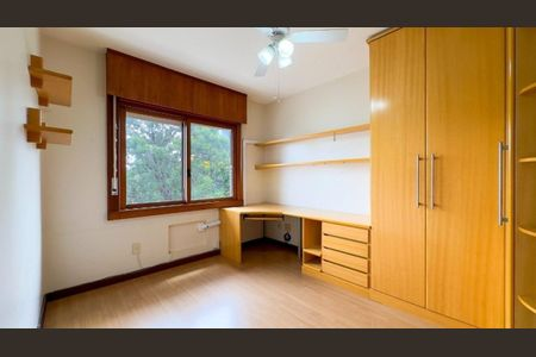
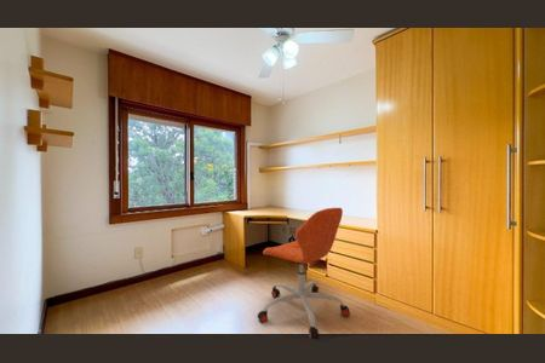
+ office chair [257,207,351,340]
